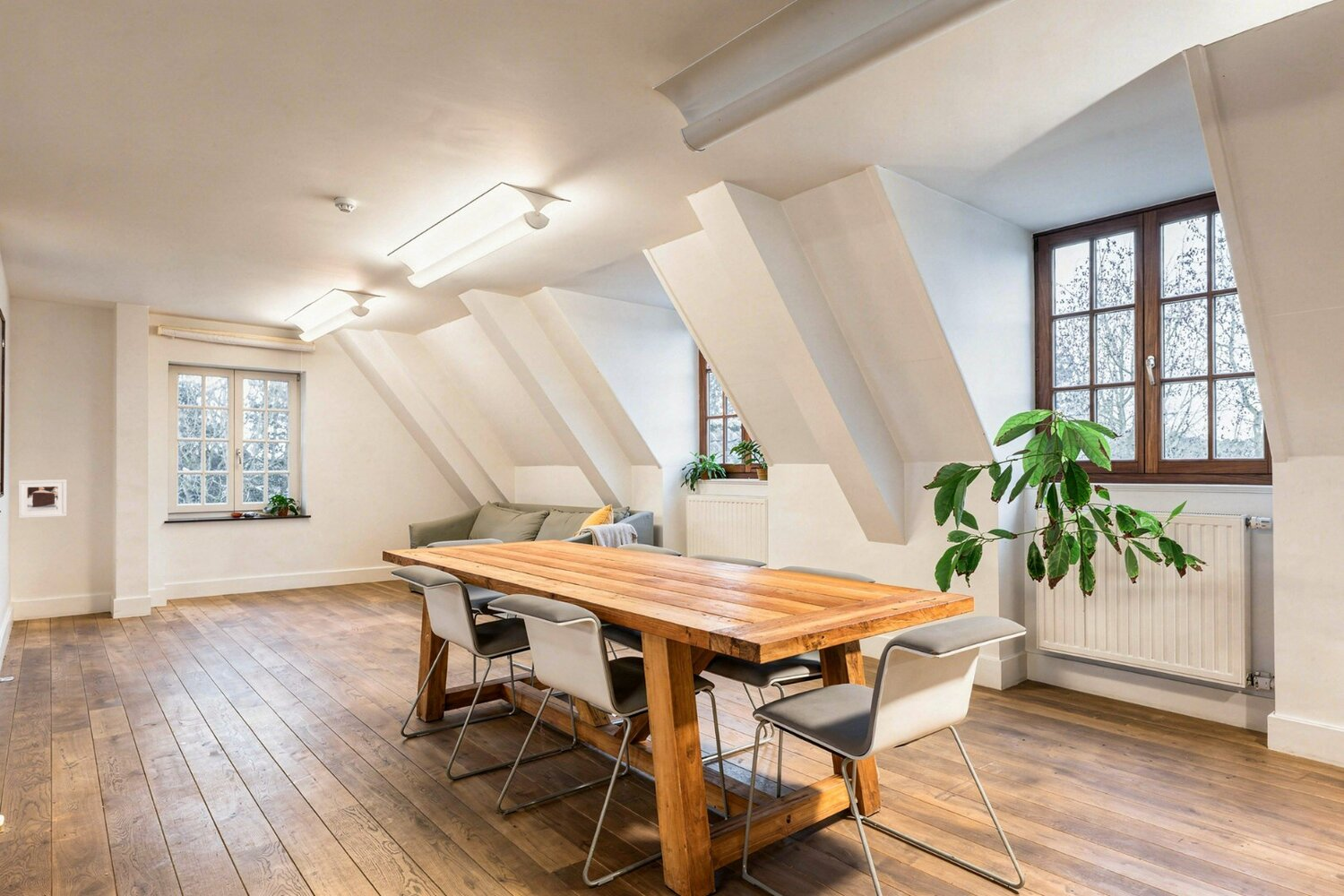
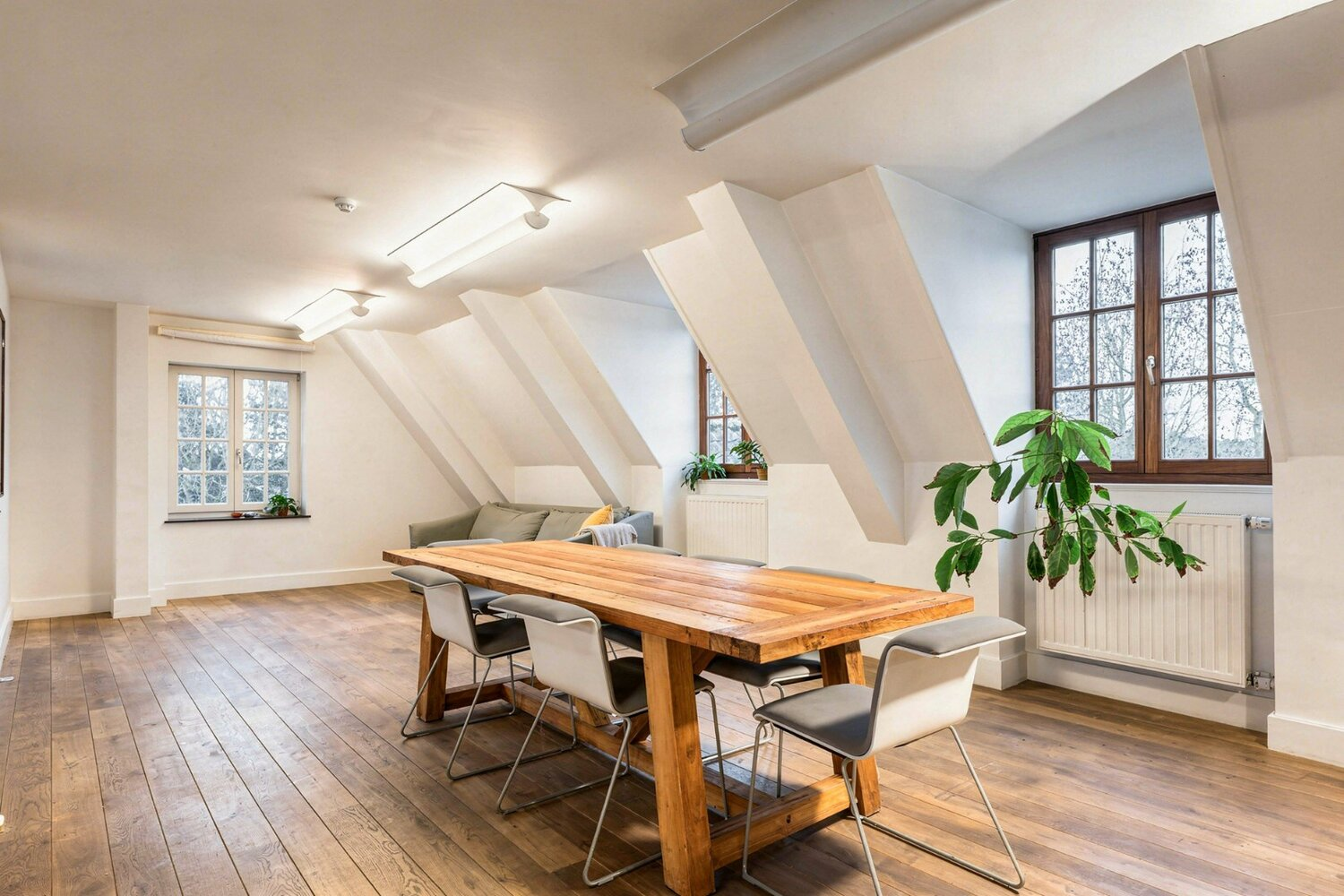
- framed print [17,478,67,519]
